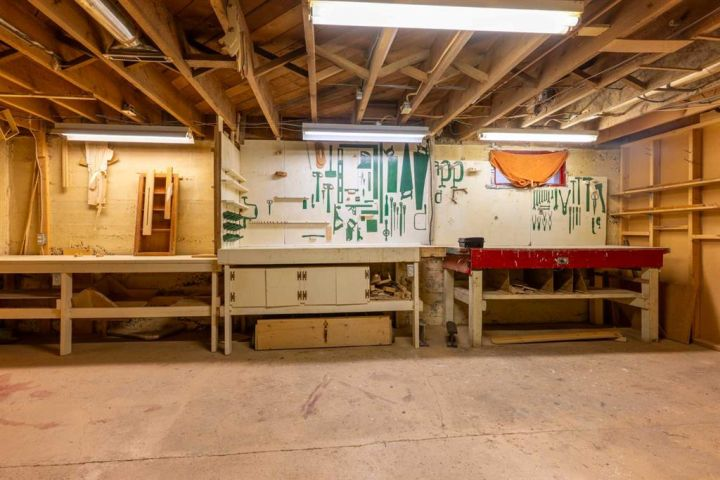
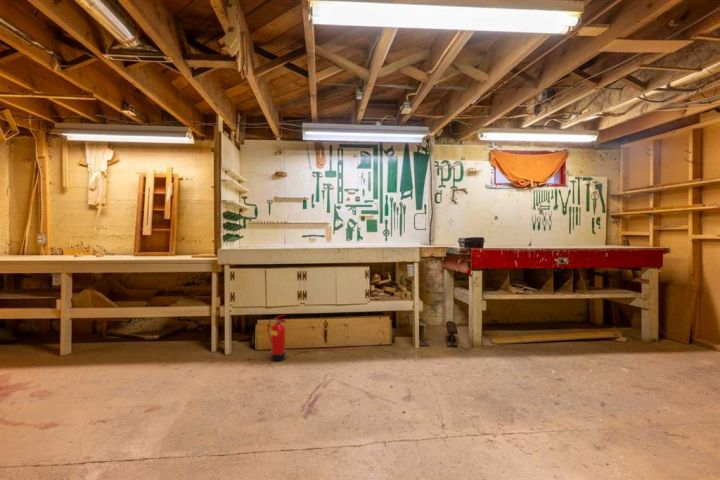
+ fire extinguisher [267,313,288,362]
